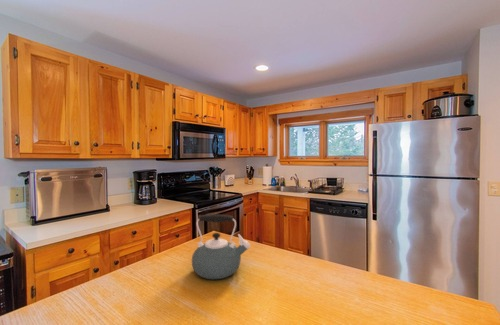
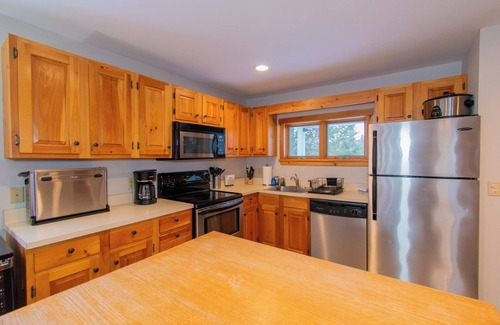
- kettle [191,214,251,280]
